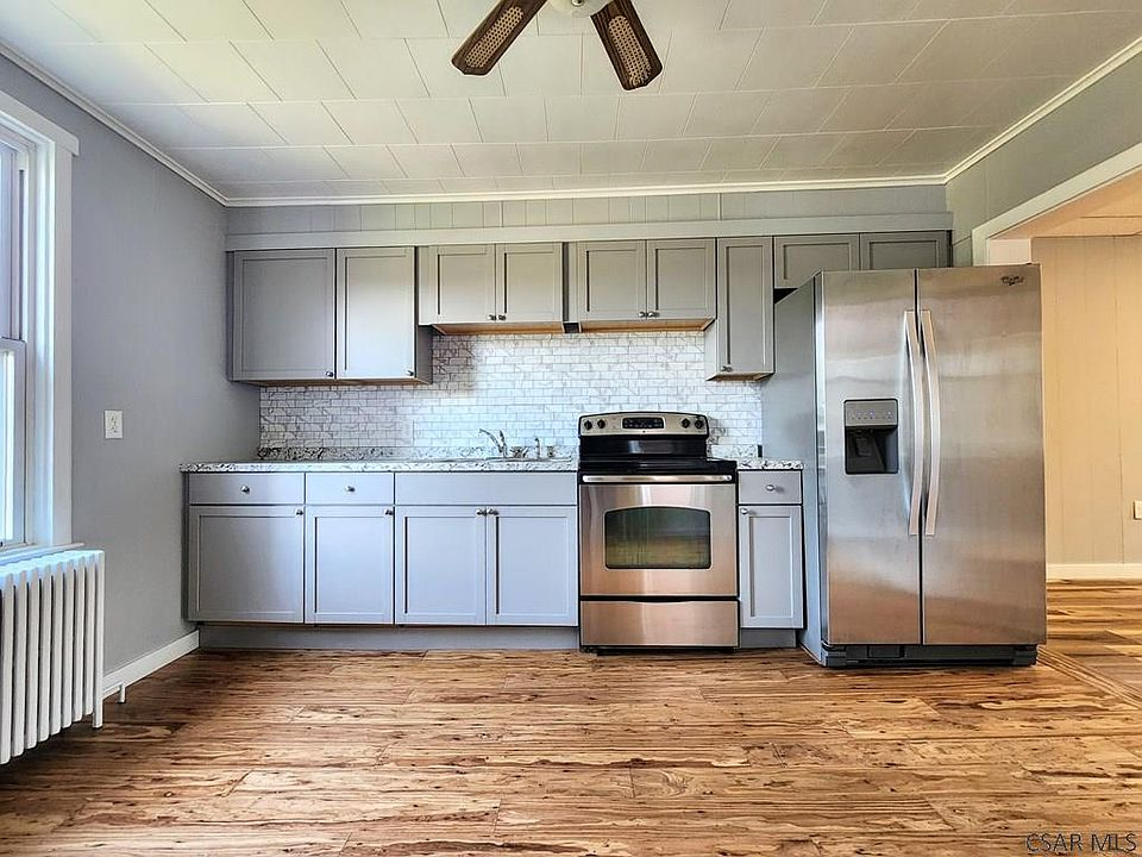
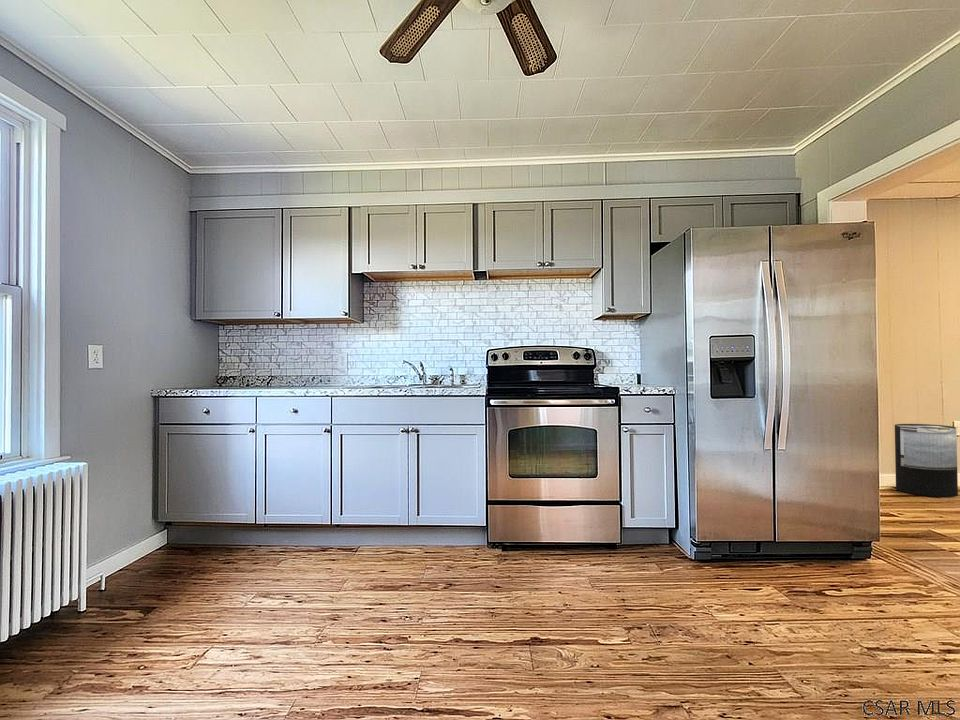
+ trash can [894,423,959,498]
